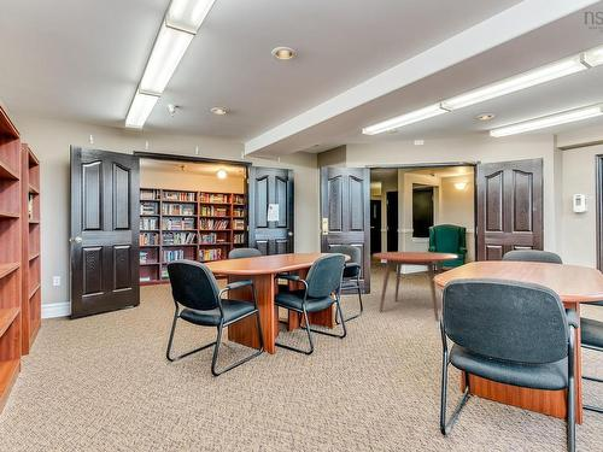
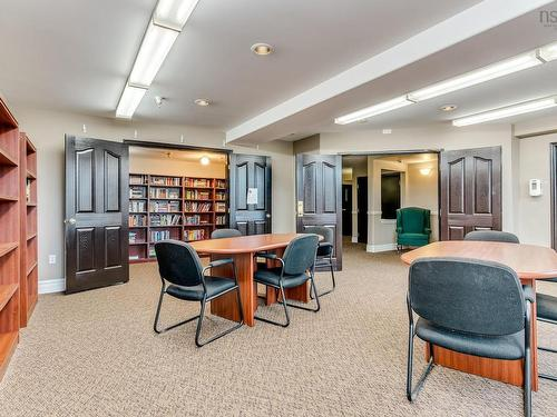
- dining table [371,251,458,322]
